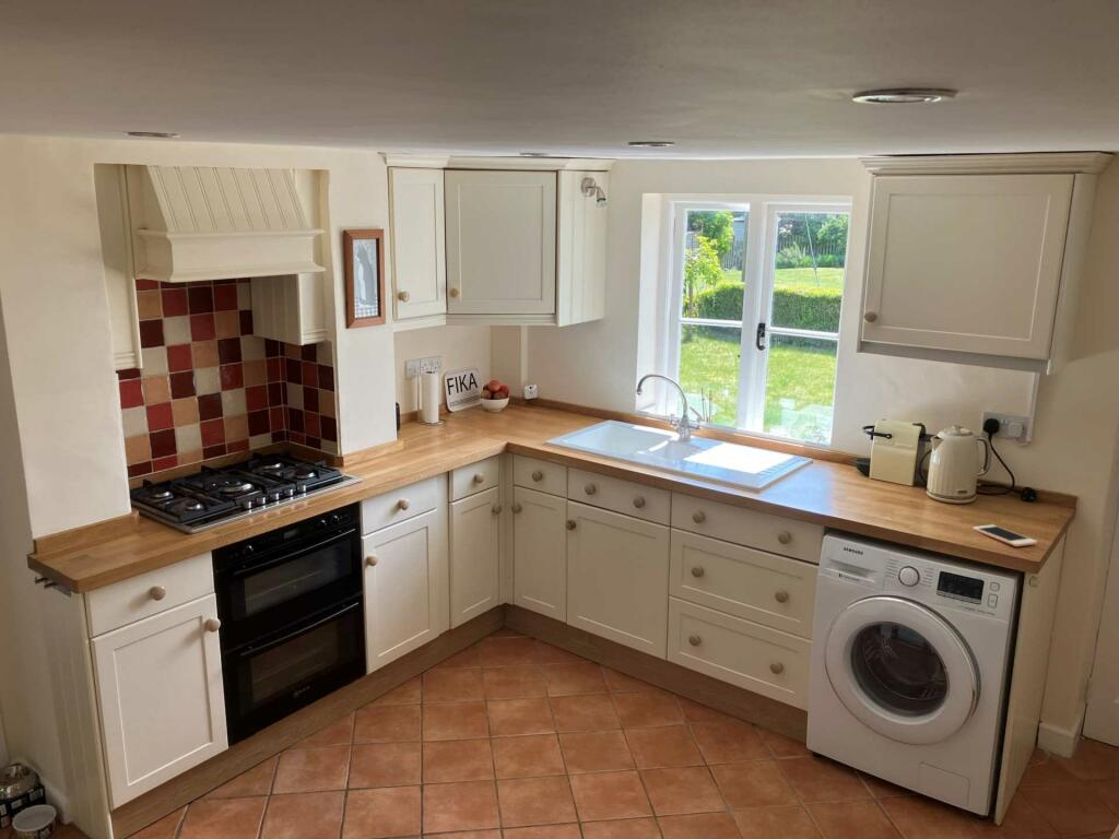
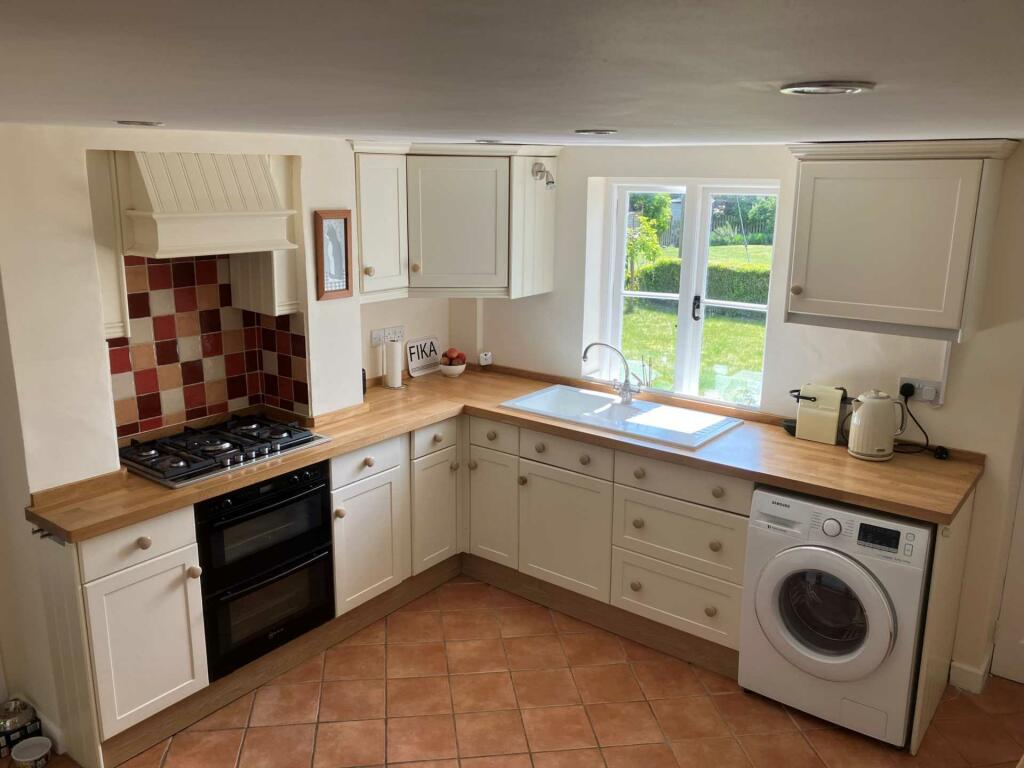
- cell phone [971,523,1038,547]
